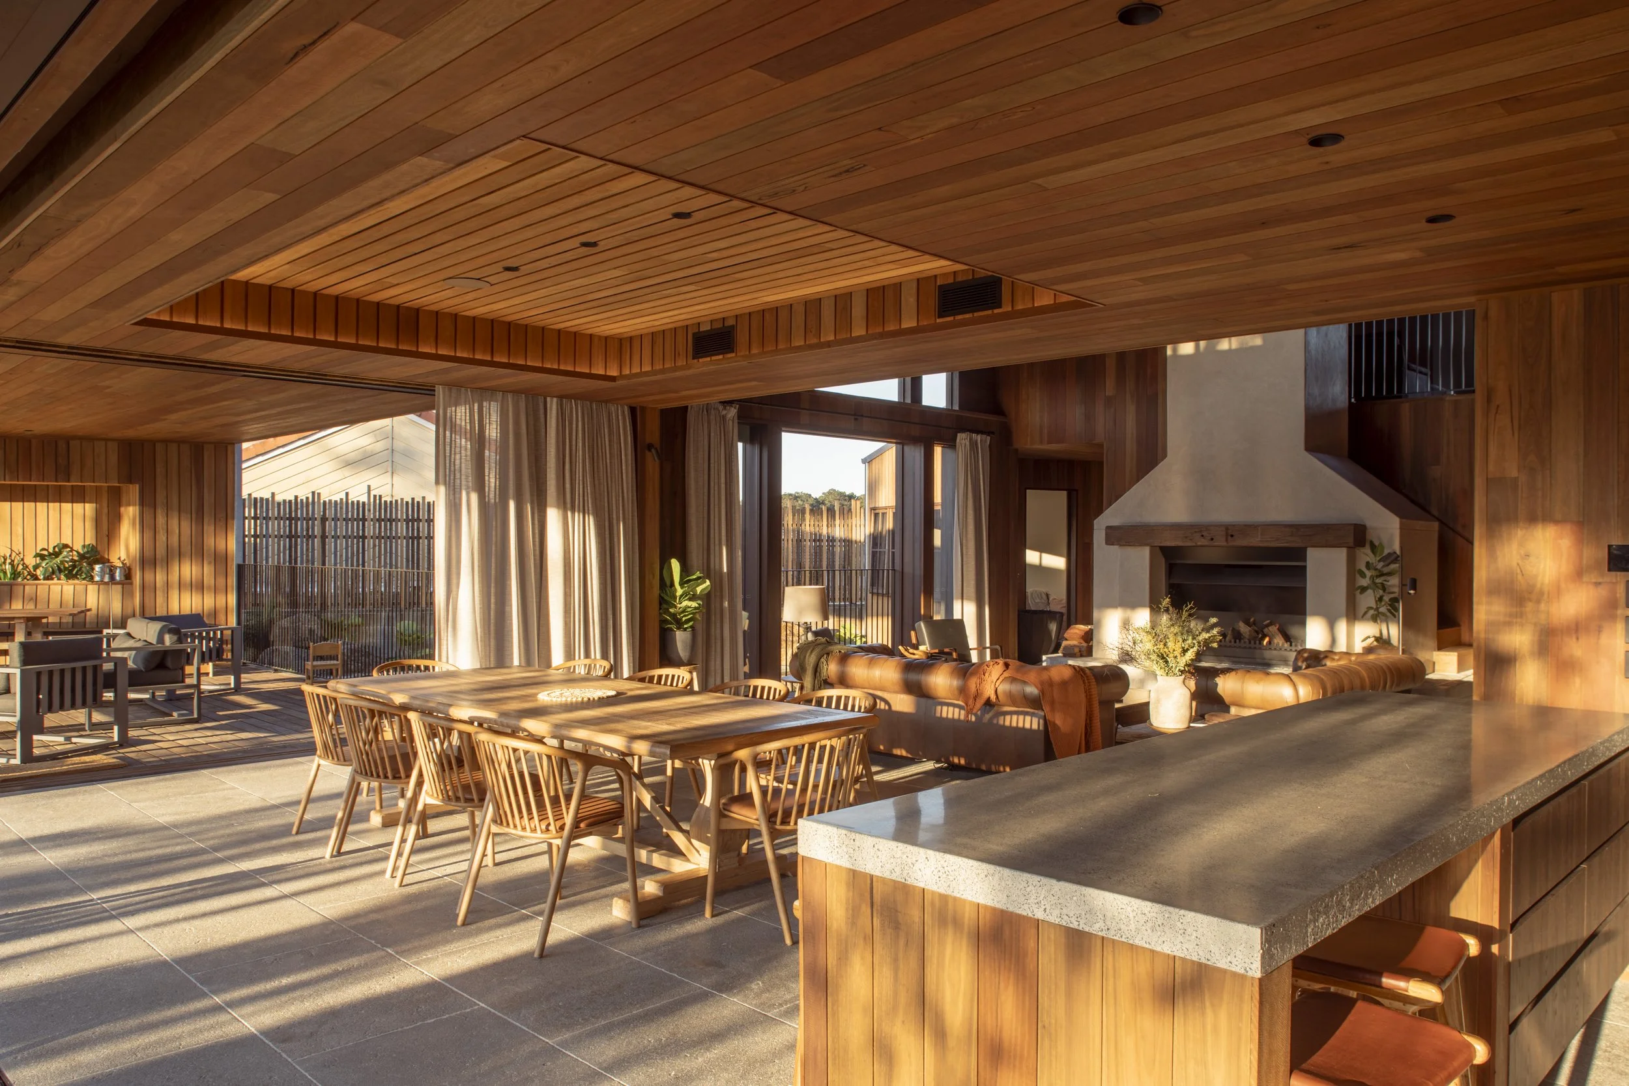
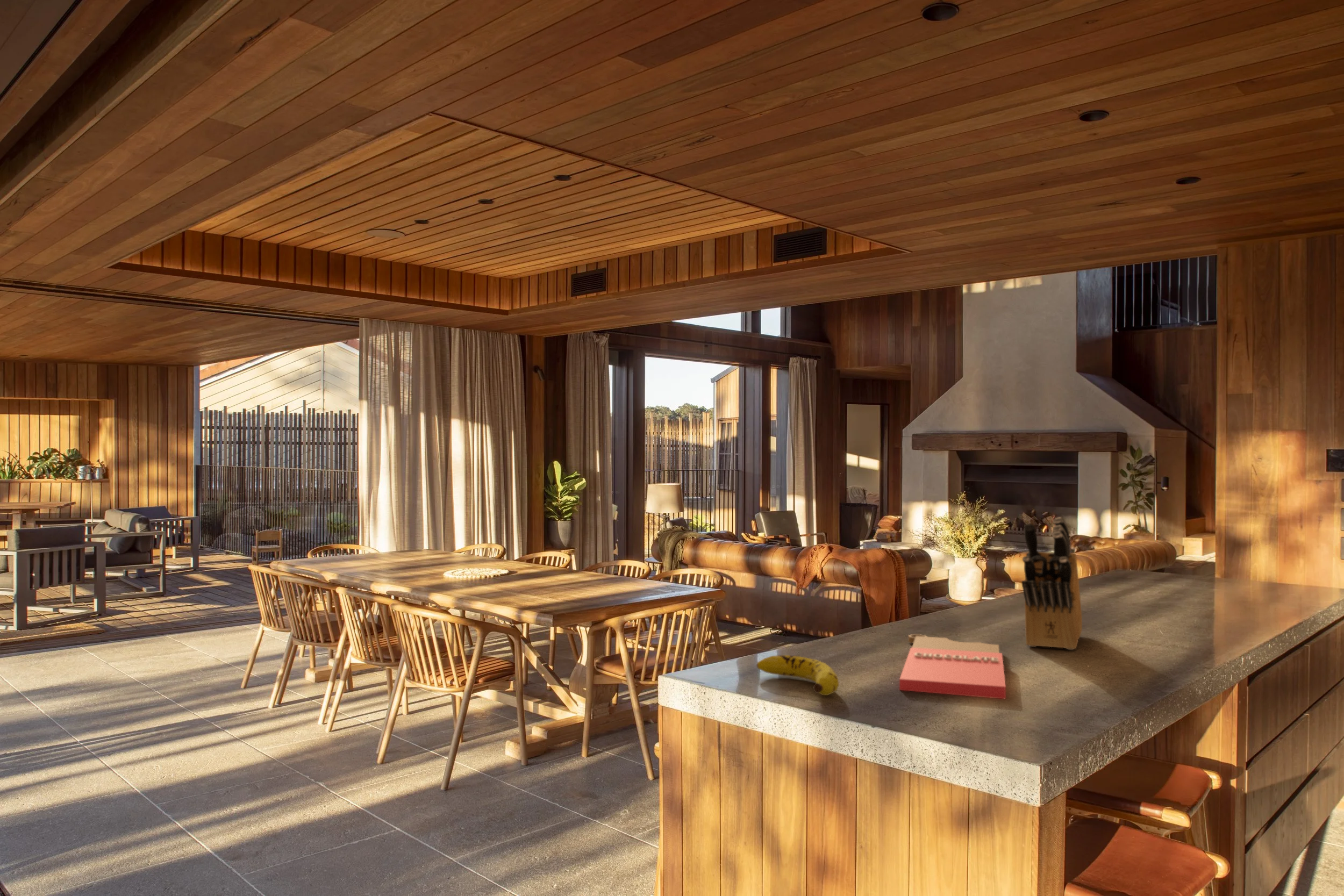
+ knife block [1021,517,1083,650]
+ cutting board [899,634,1006,700]
+ fruit [756,655,839,696]
